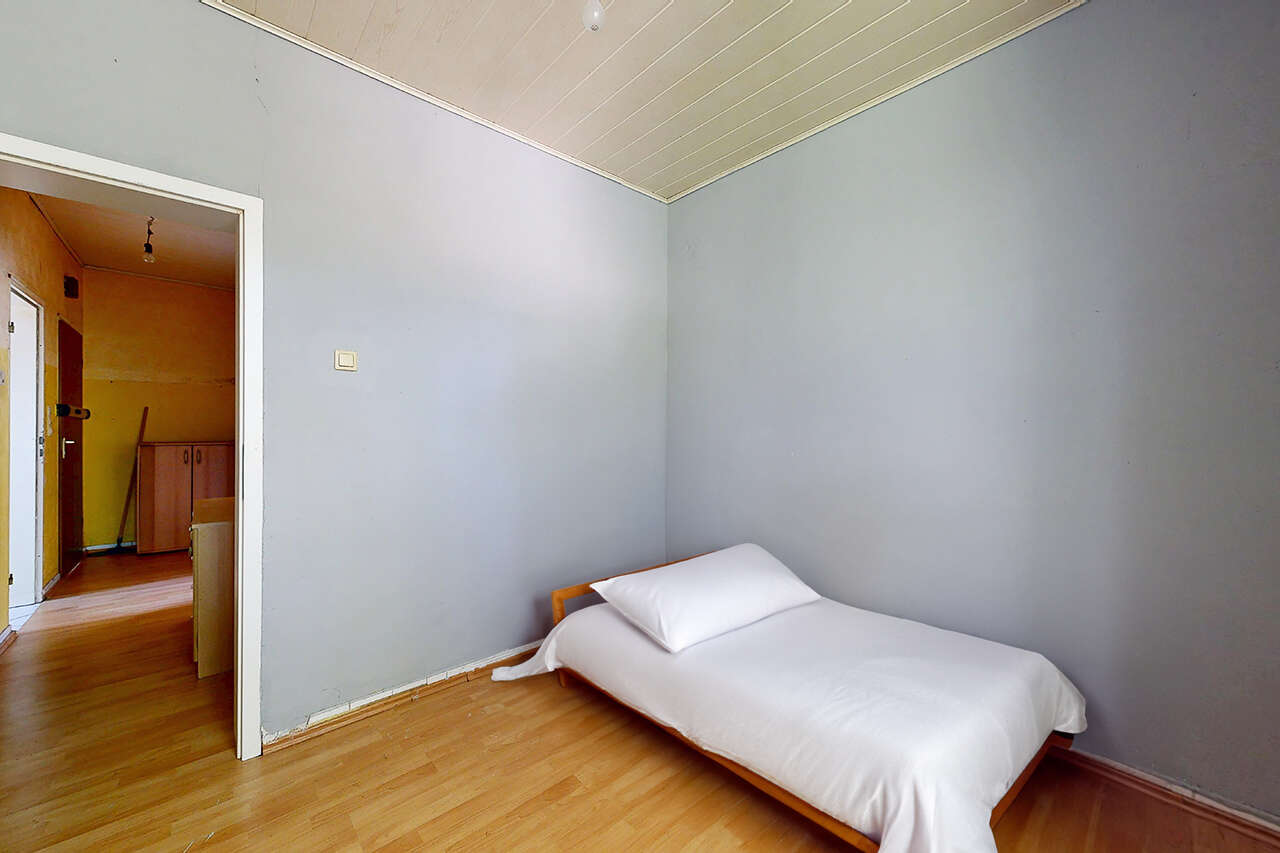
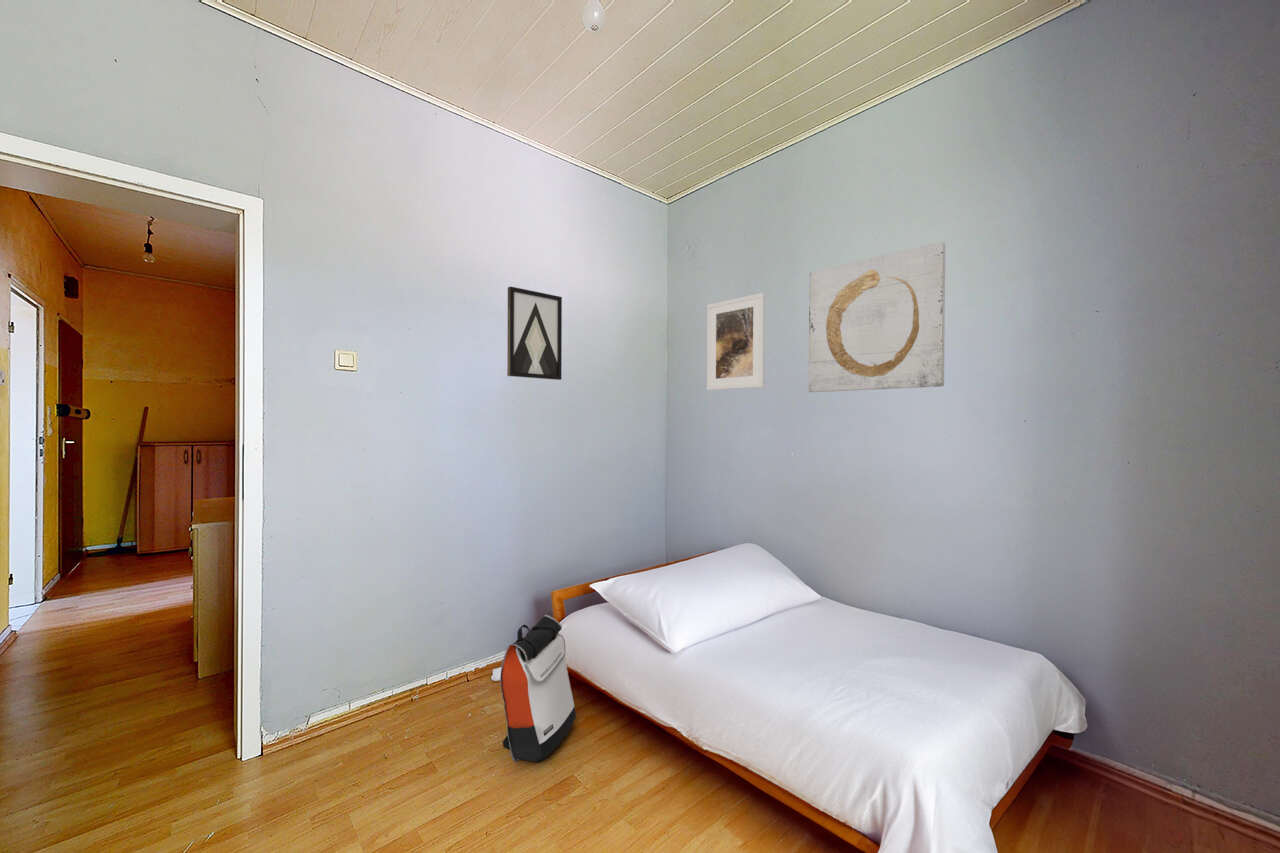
+ wall art [808,241,946,393]
+ wall art [506,285,563,381]
+ backpack [499,614,577,763]
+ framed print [706,292,766,391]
